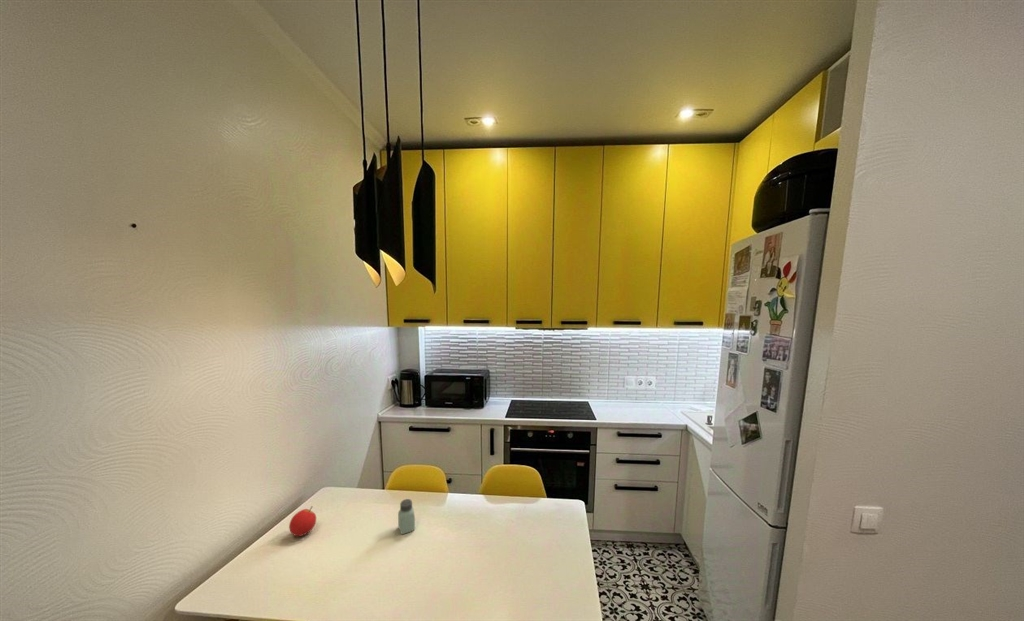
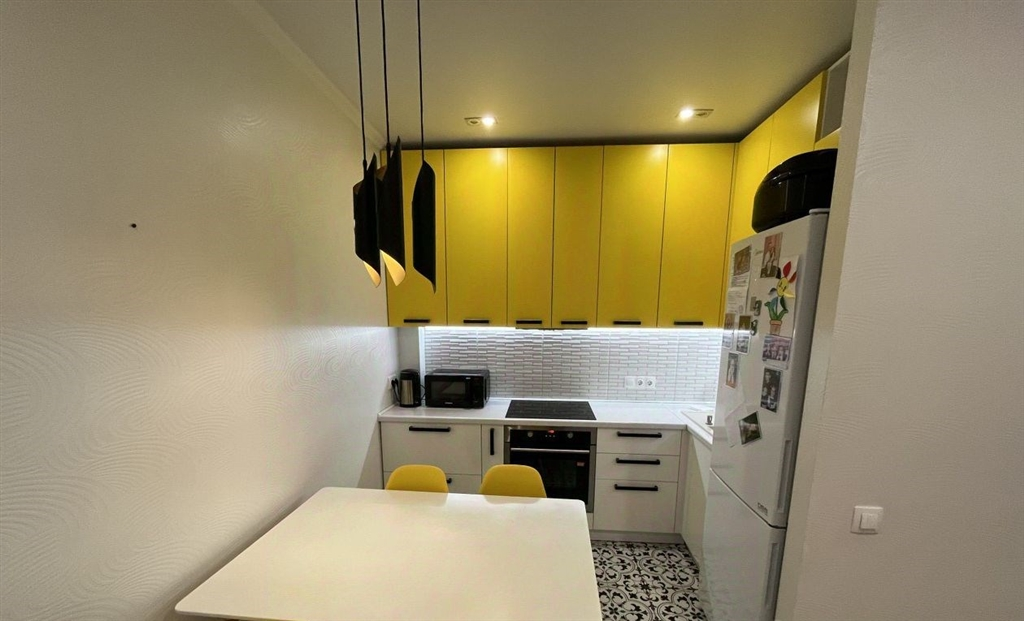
- fruit [288,505,317,537]
- saltshaker [397,498,416,535]
